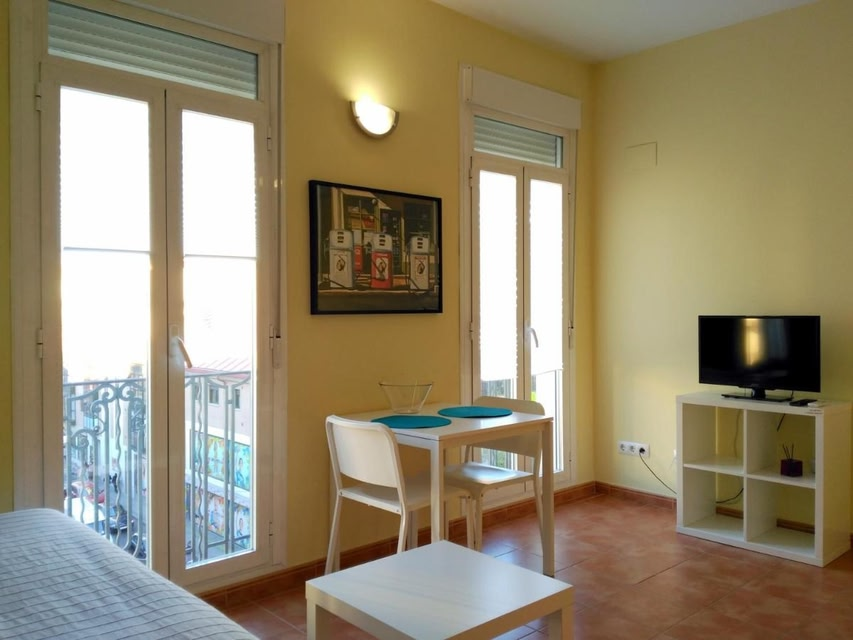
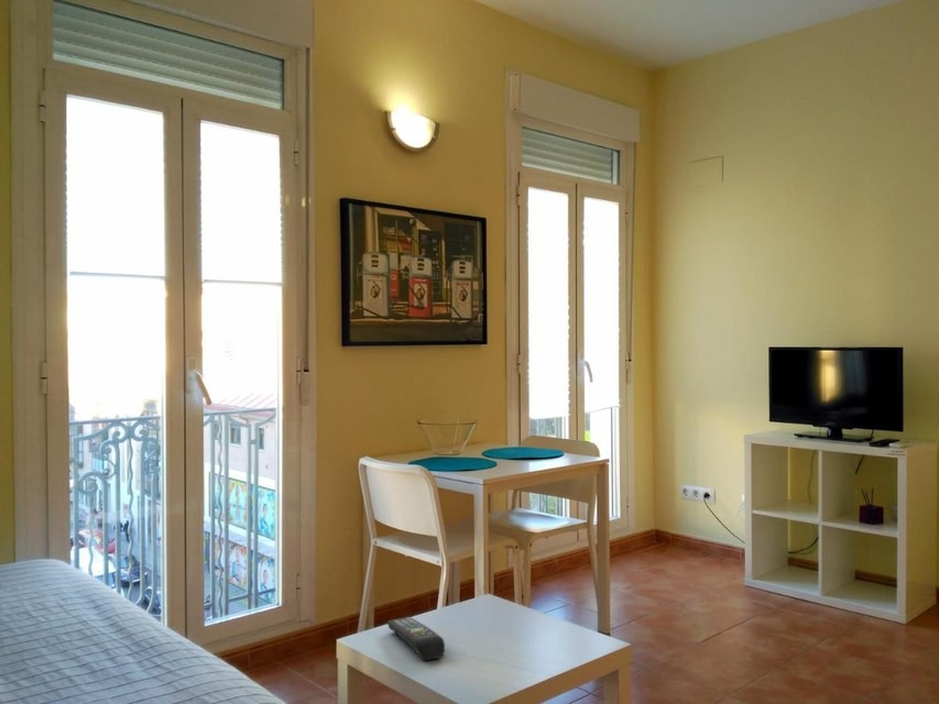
+ remote control [386,616,446,661]
